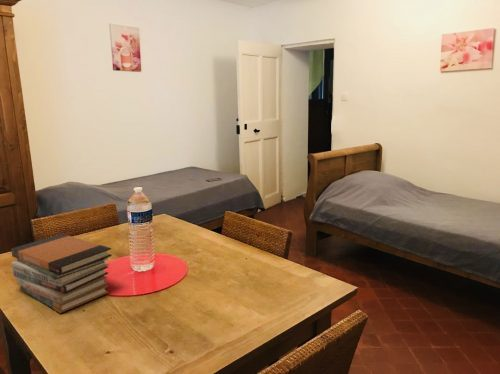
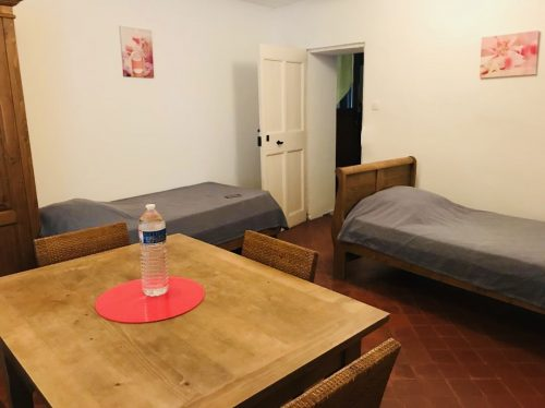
- book stack [10,233,113,314]
